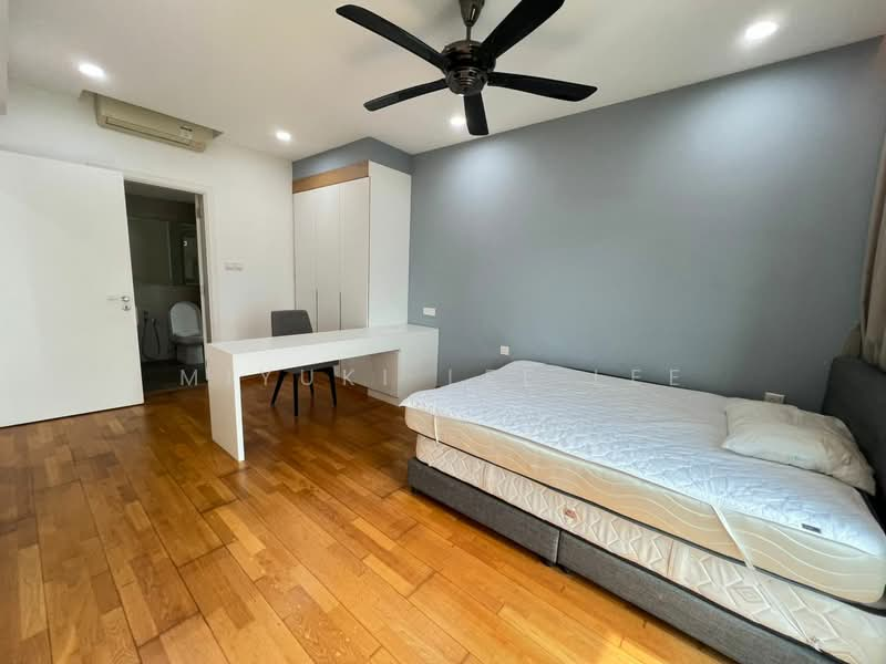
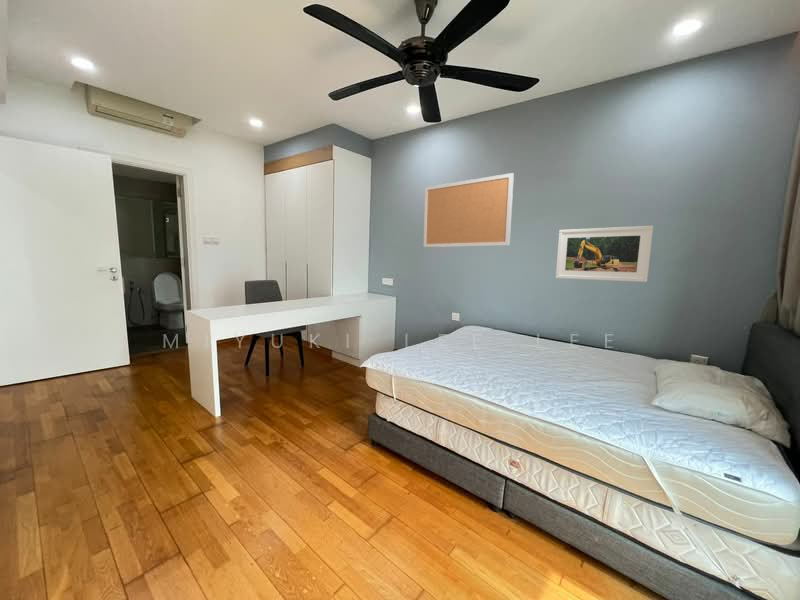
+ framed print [555,225,654,283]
+ bulletin board [423,172,515,248]
